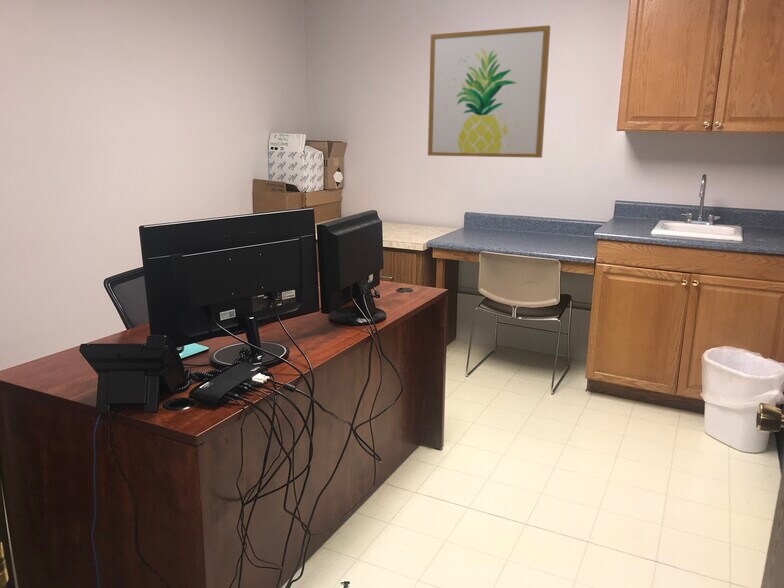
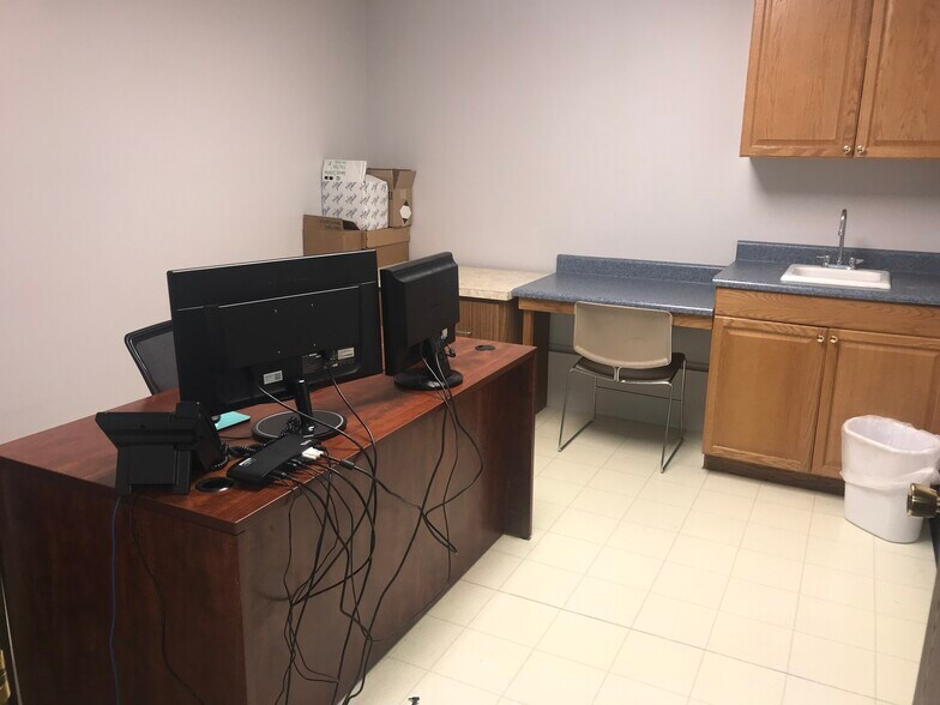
- wall art [427,24,551,159]
